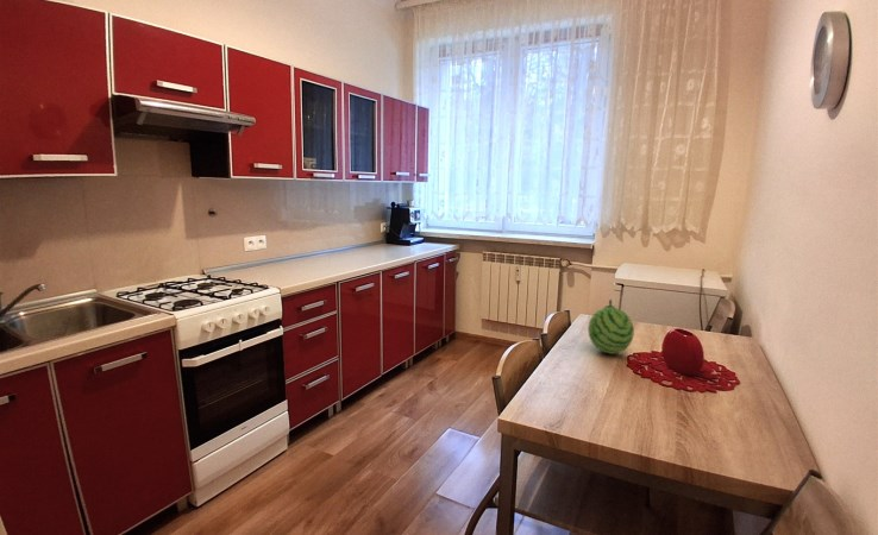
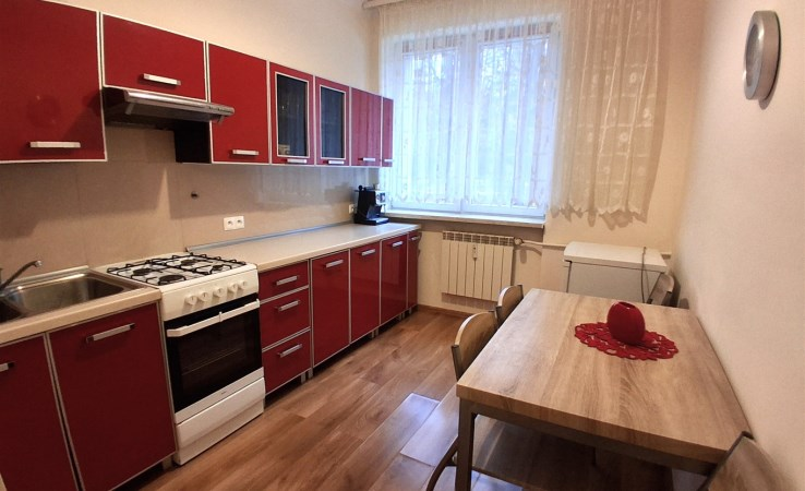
- fruit [587,298,635,355]
